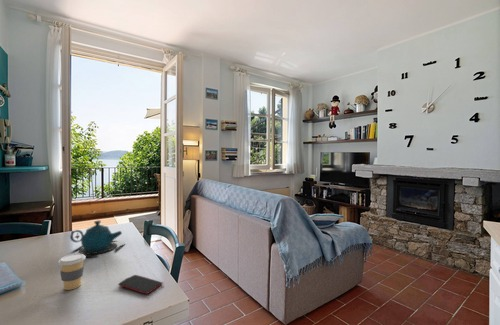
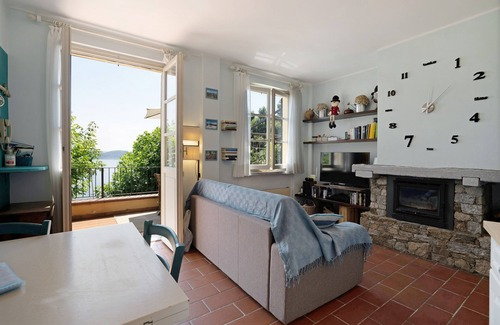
- teapot [69,220,125,258]
- smartphone [117,274,165,295]
- coffee cup [57,252,87,291]
